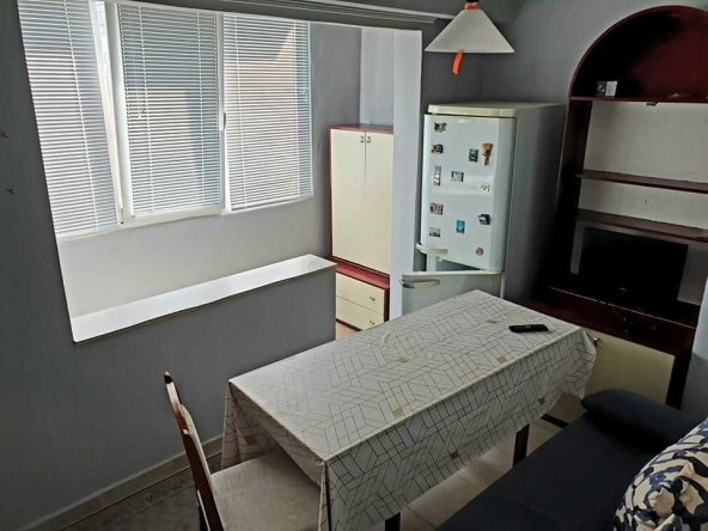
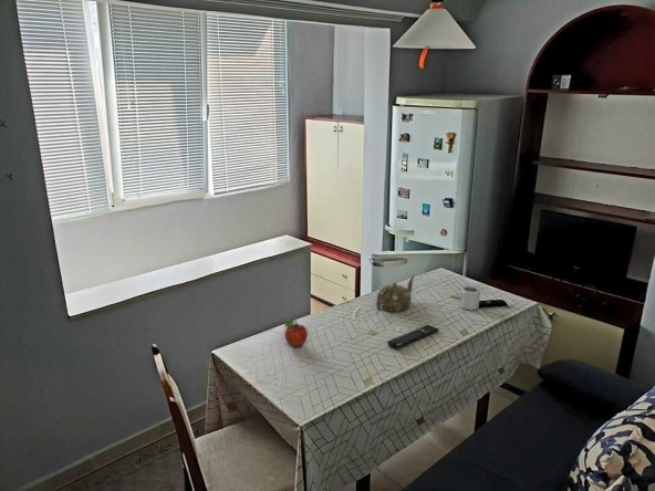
+ fruit [283,317,309,348]
+ cup [459,285,481,312]
+ teapot [376,275,416,313]
+ remote control [386,324,439,349]
